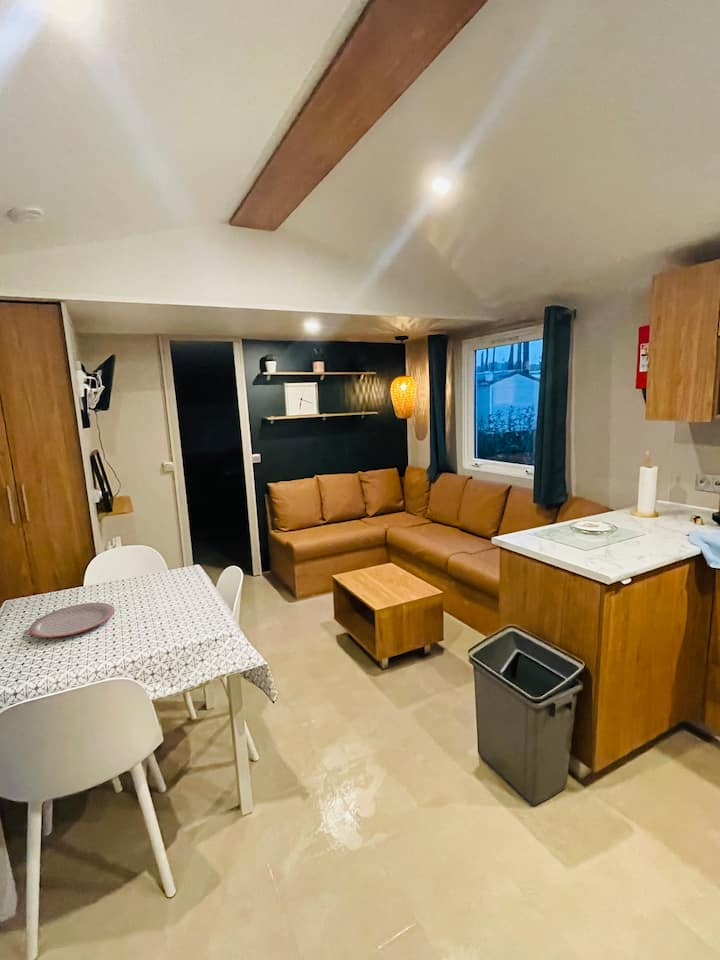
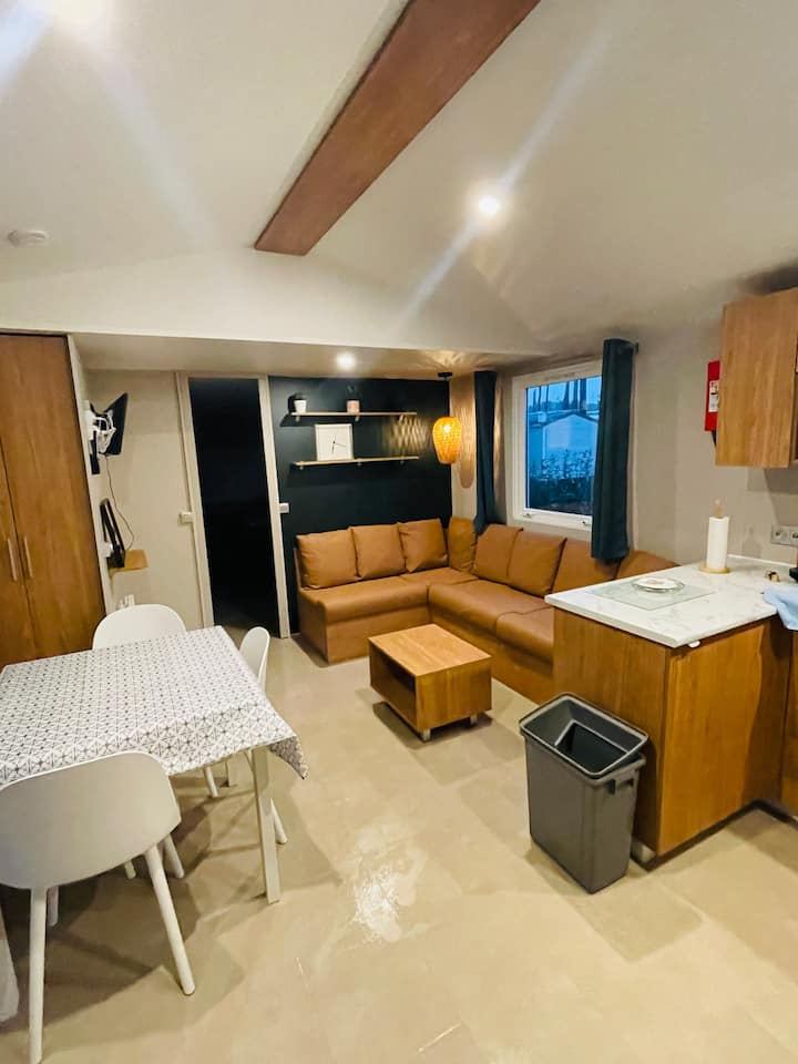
- plate [29,602,116,639]
